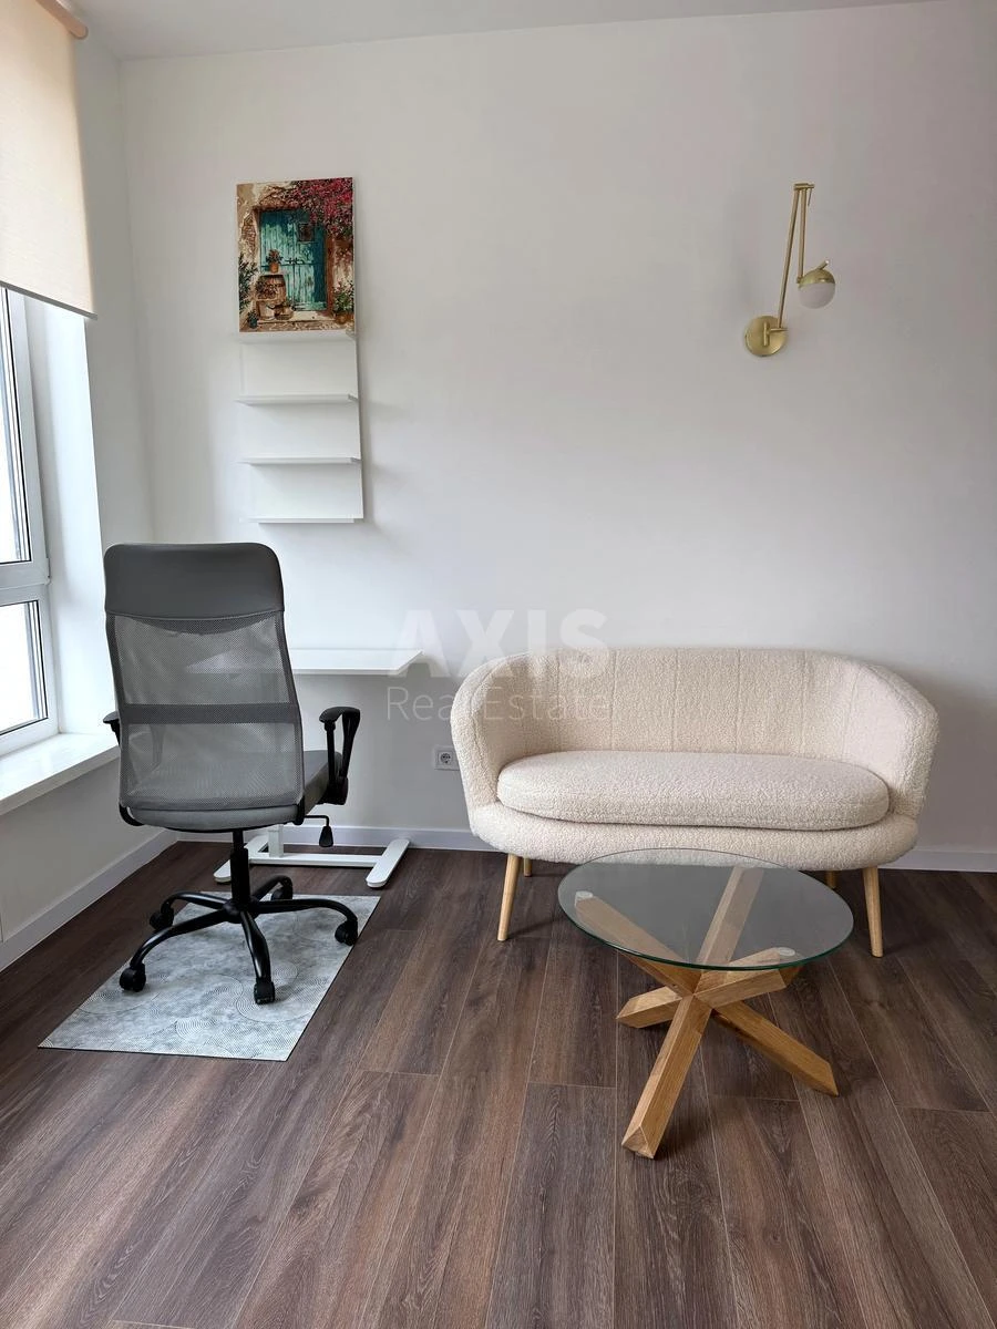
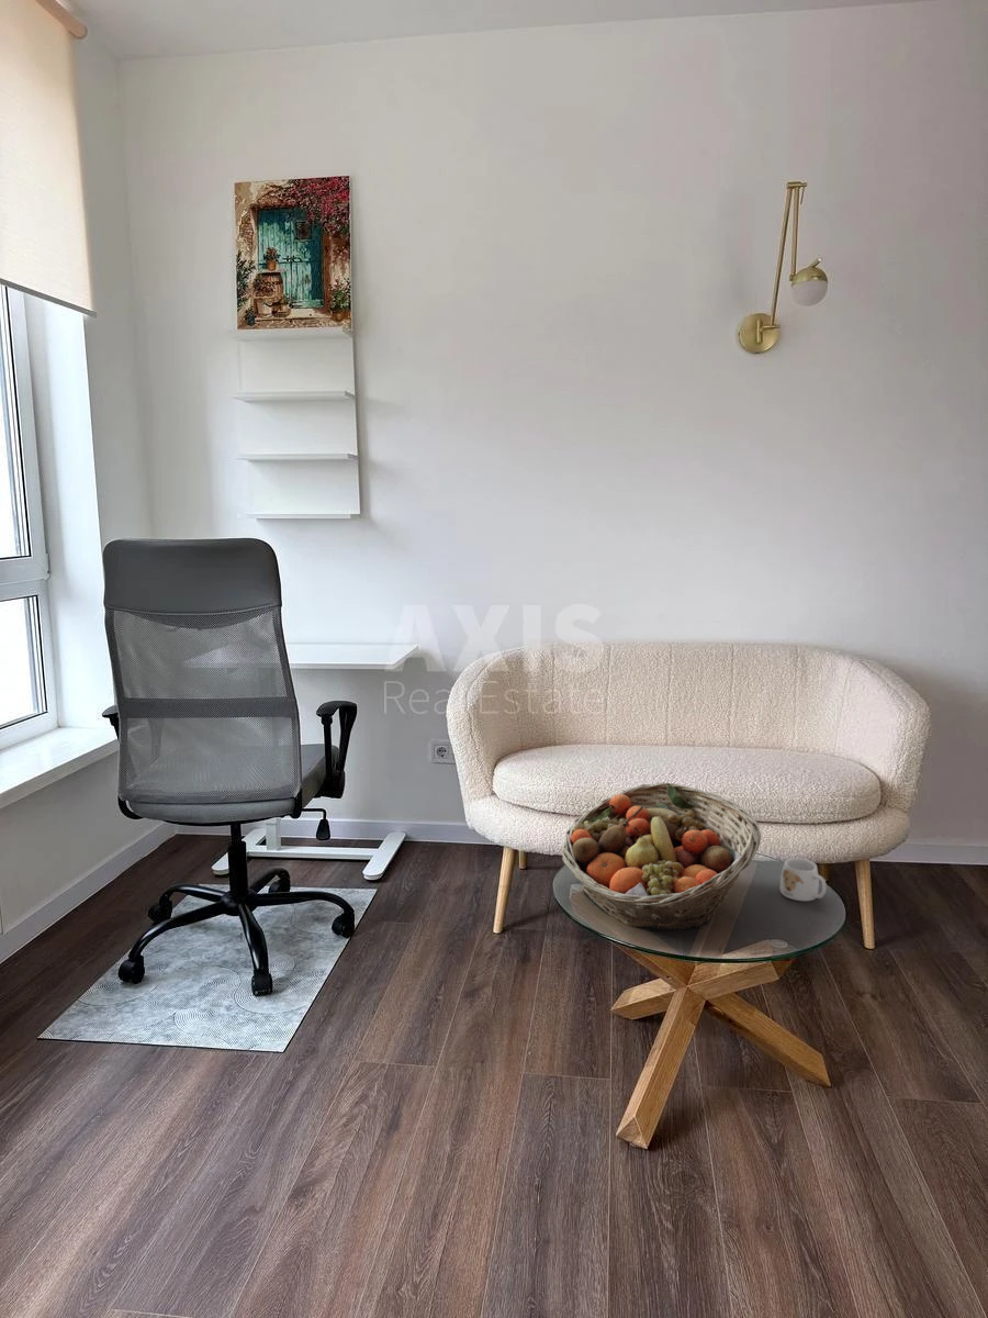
+ mug [778,857,827,902]
+ fruit basket [560,781,762,932]
